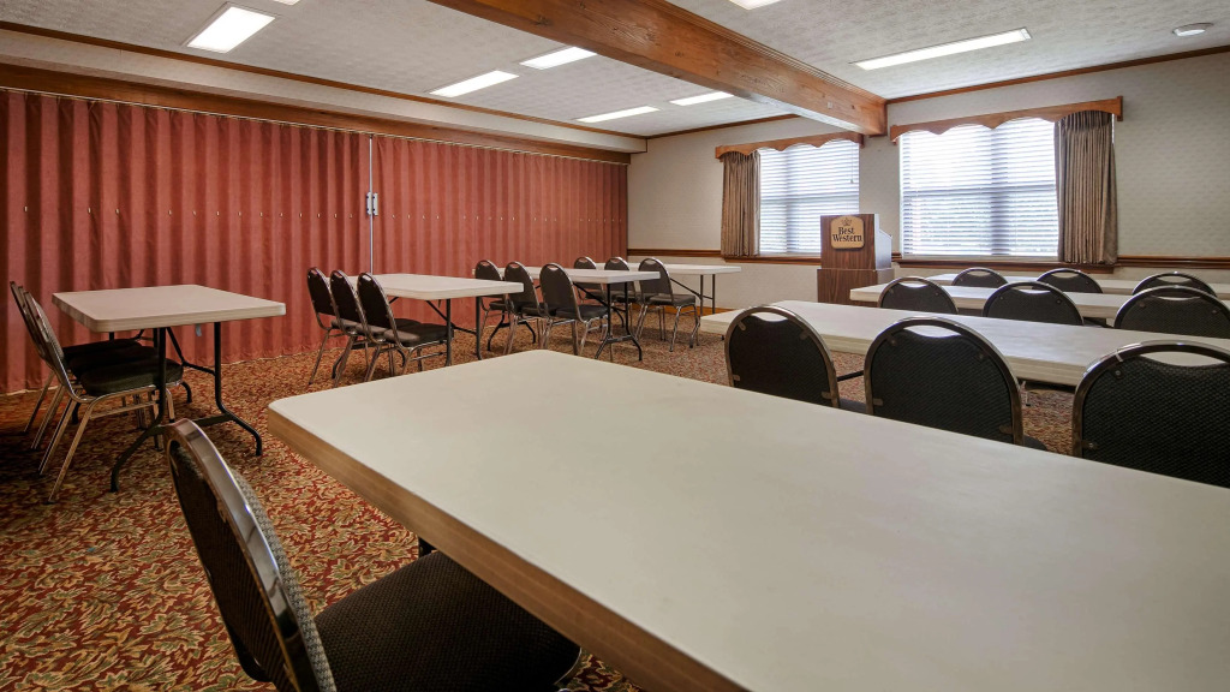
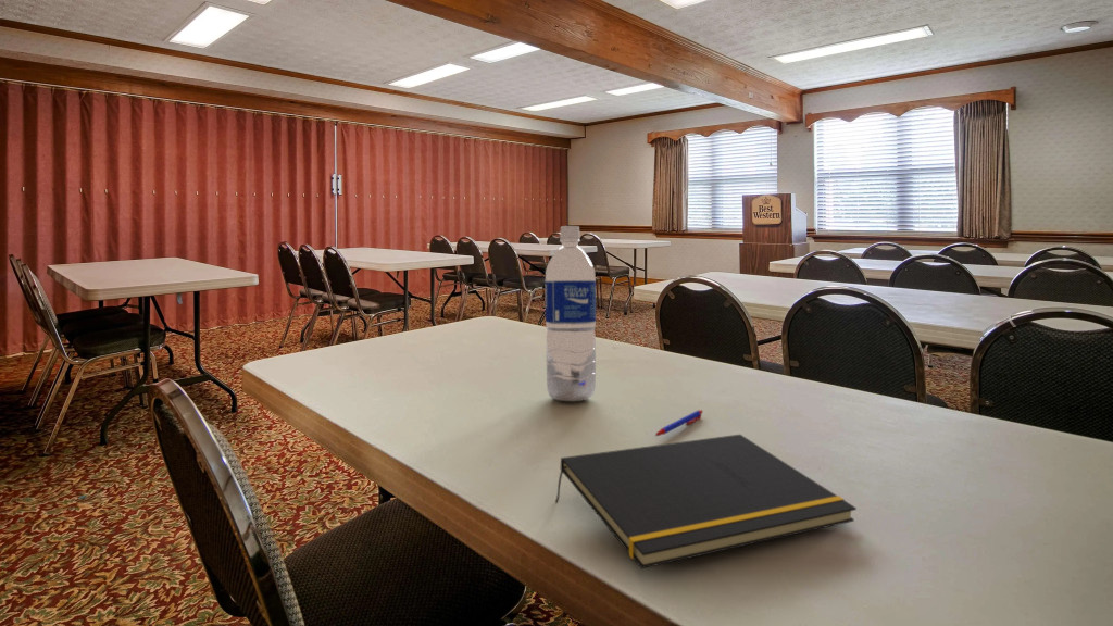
+ notepad [554,434,858,569]
+ pen [654,409,704,437]
+ water bottle [543,225,597,402]
